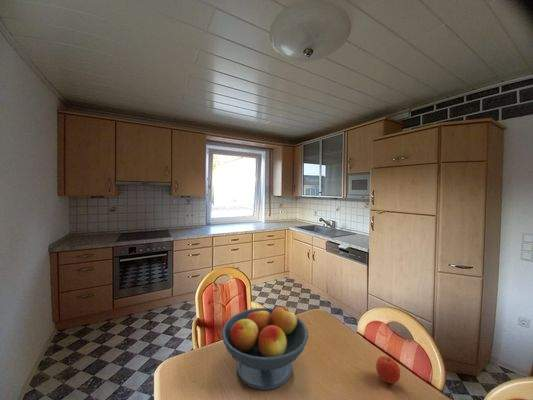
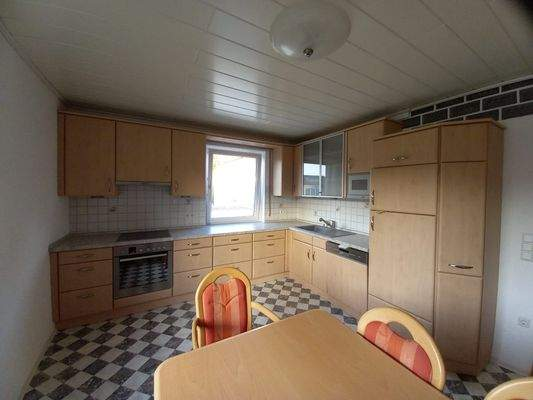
- fruit bowl [221,306,309,391]
- apple [375,355,401,384]
